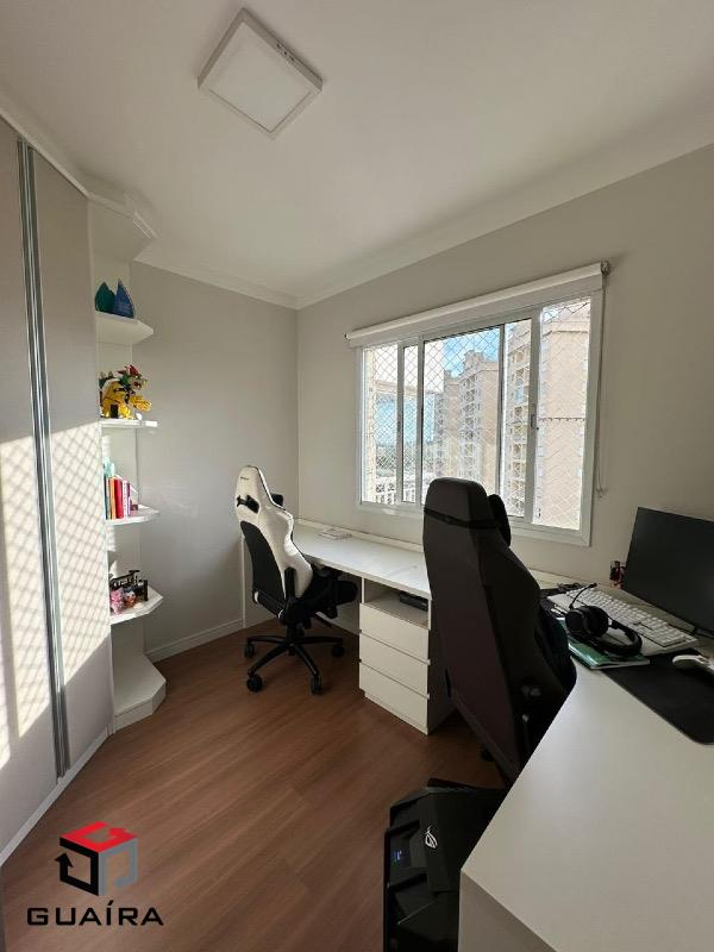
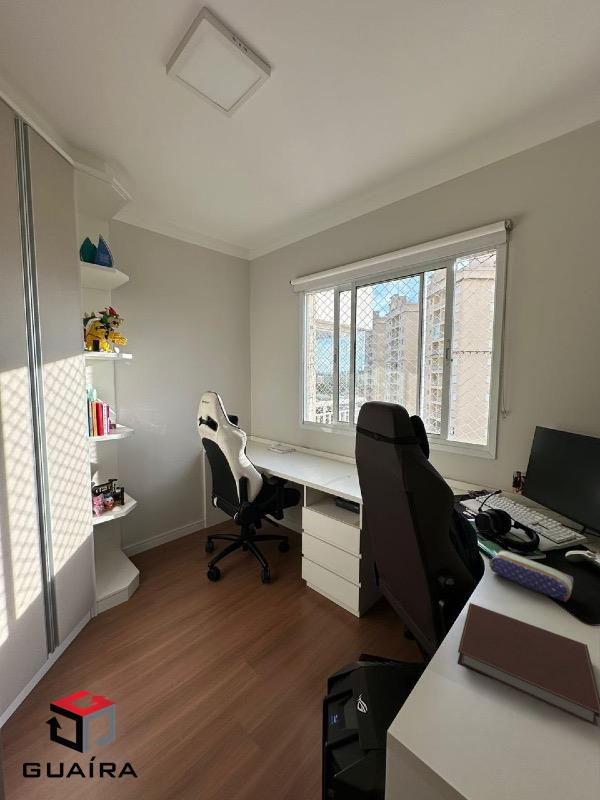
+ notebook [456,602,600,727]
+ pencil case [488,550,574,603]
